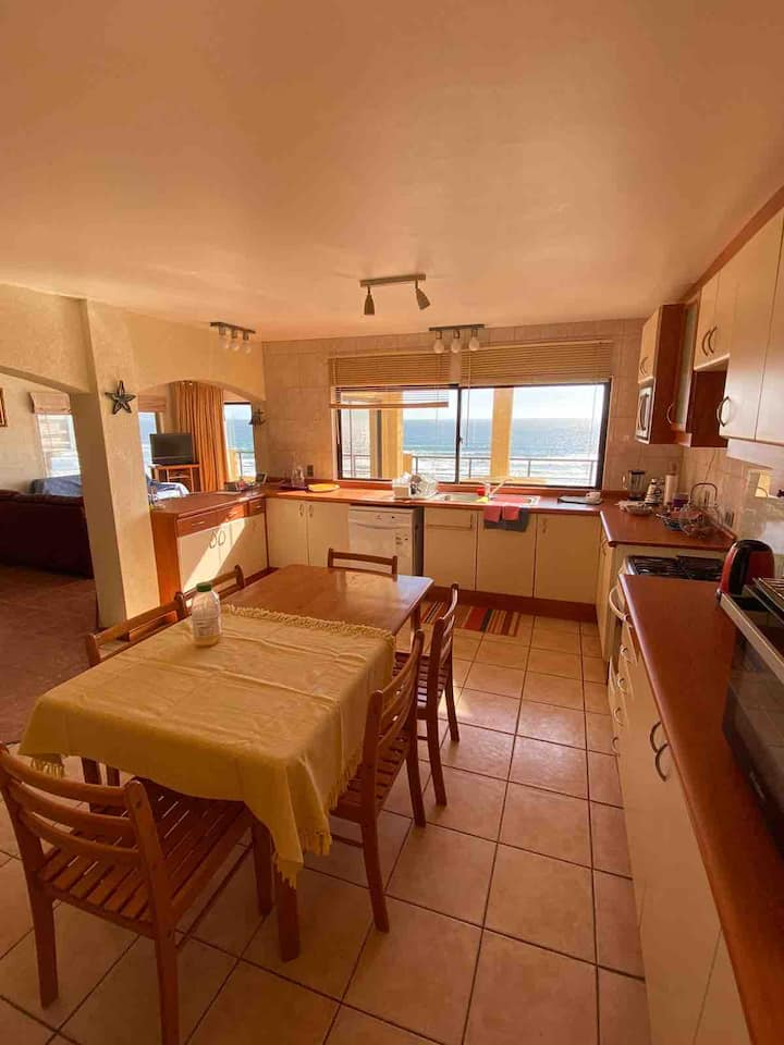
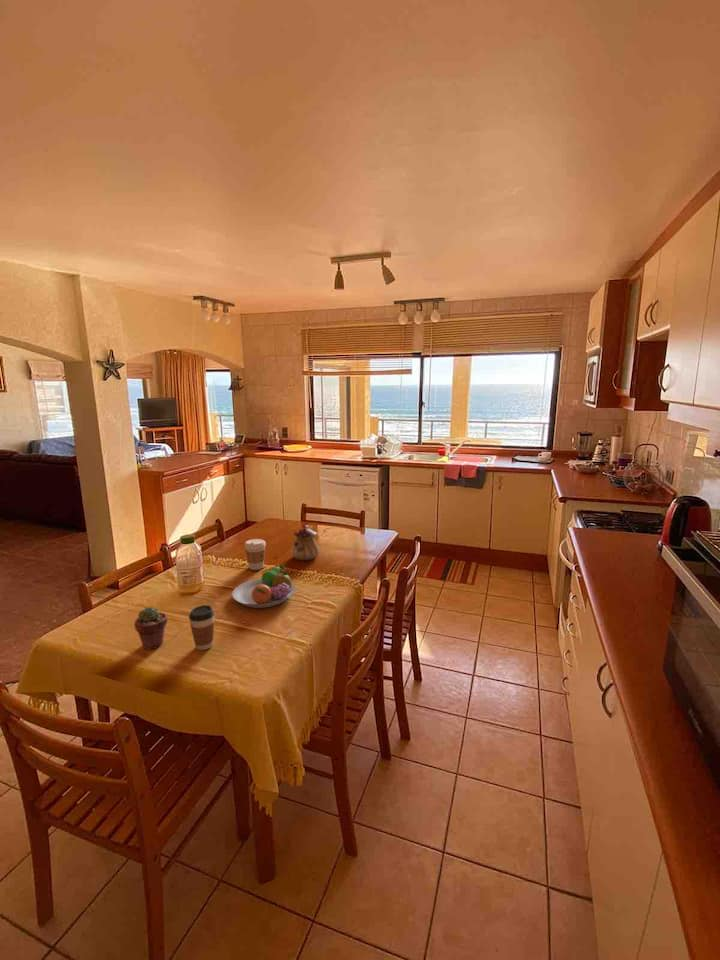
+ coffee cup [244,538,267,571]
+ teapot [291,524,320,561]
+ potted succulent [133,605,168,651]
+ fruit bowl [231,564,296,609]
+ coffee cup [188,604,216,651]
